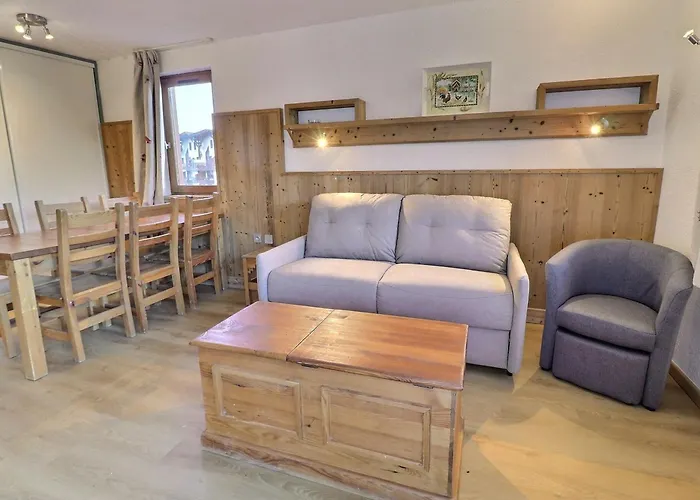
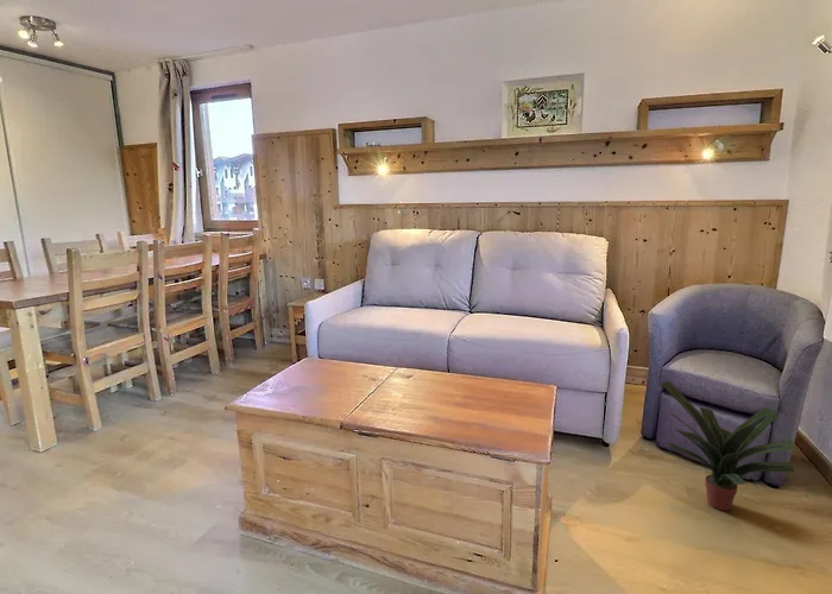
+ potted plant [660,380,795,512]
